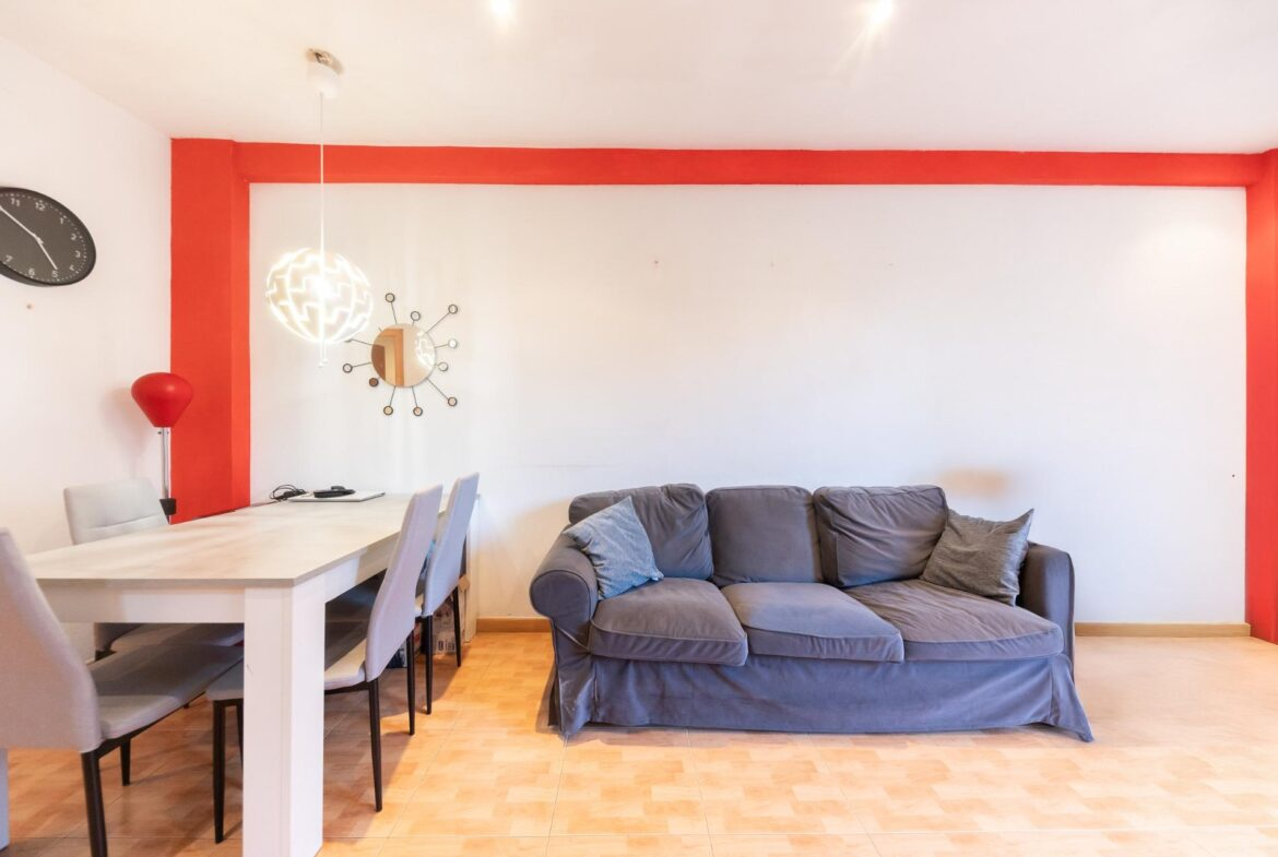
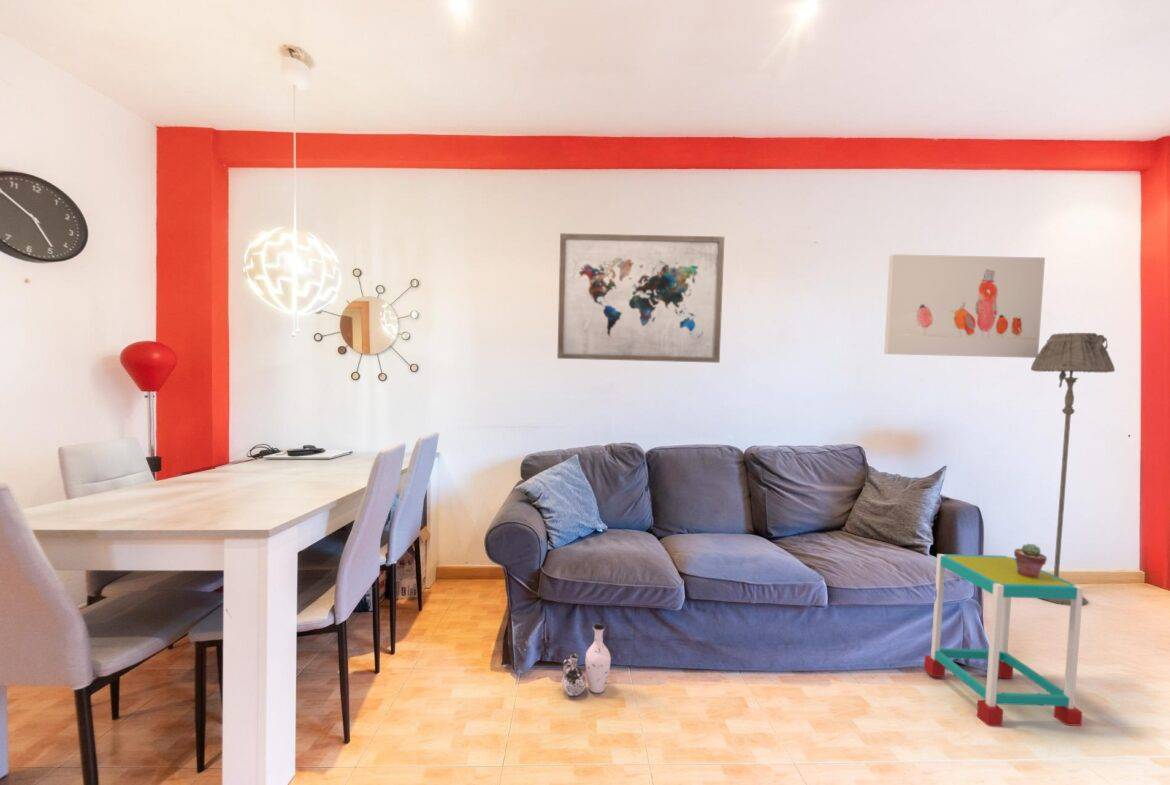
+ side table [923,553,1084,727]
+ floor lamp [1030,332,1116,607]
+ wall art [883,253,1046,359]
+ wall art [556,232,725,364]
+ vase [560,623,612,697]
+ potted succulent [1013,543,1048,578]
